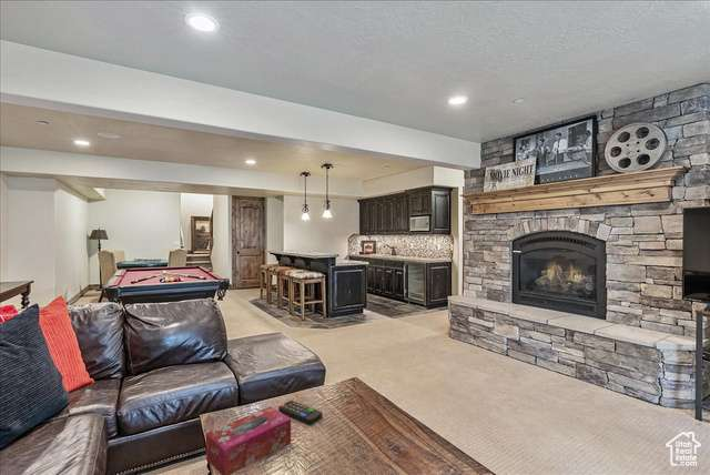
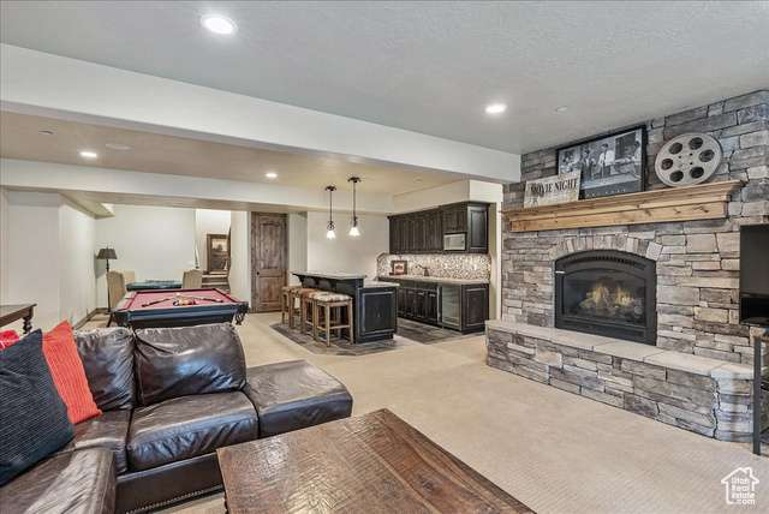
- tissue box [205,405,292,475]
- remote control [277,400,323,426]
